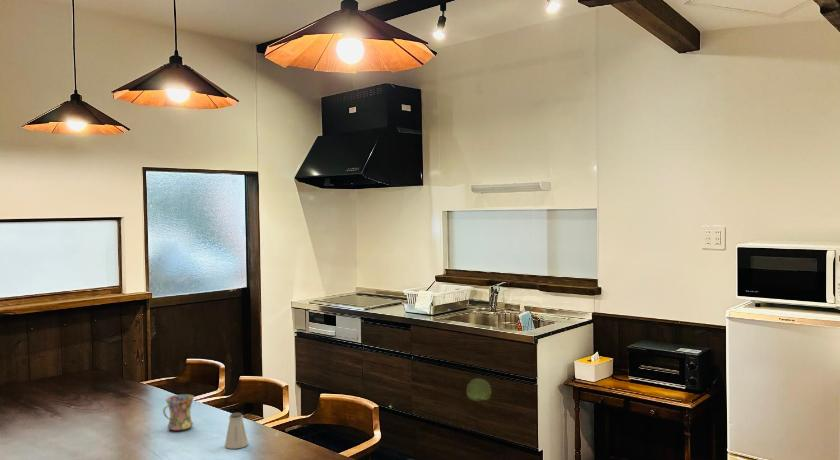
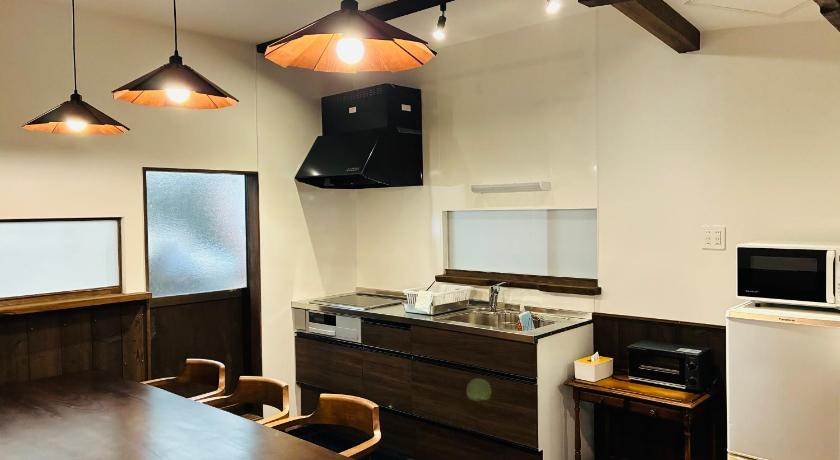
- mug [162,394,195,431]
- saltshaker [224,412,249,450]
